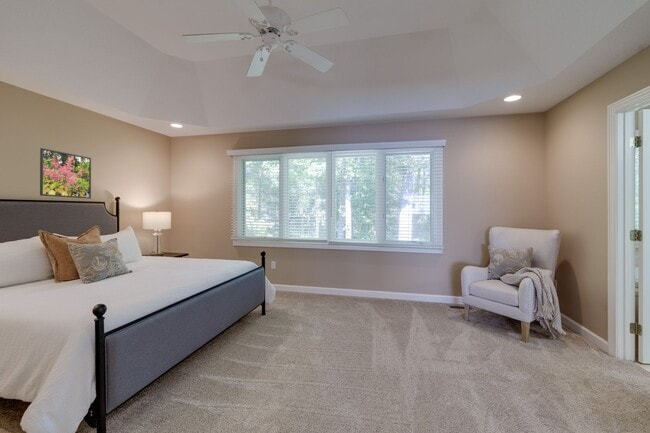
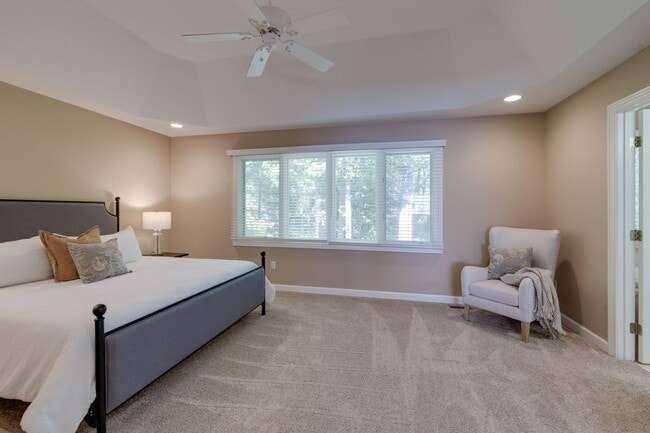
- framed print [39,147,92,200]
